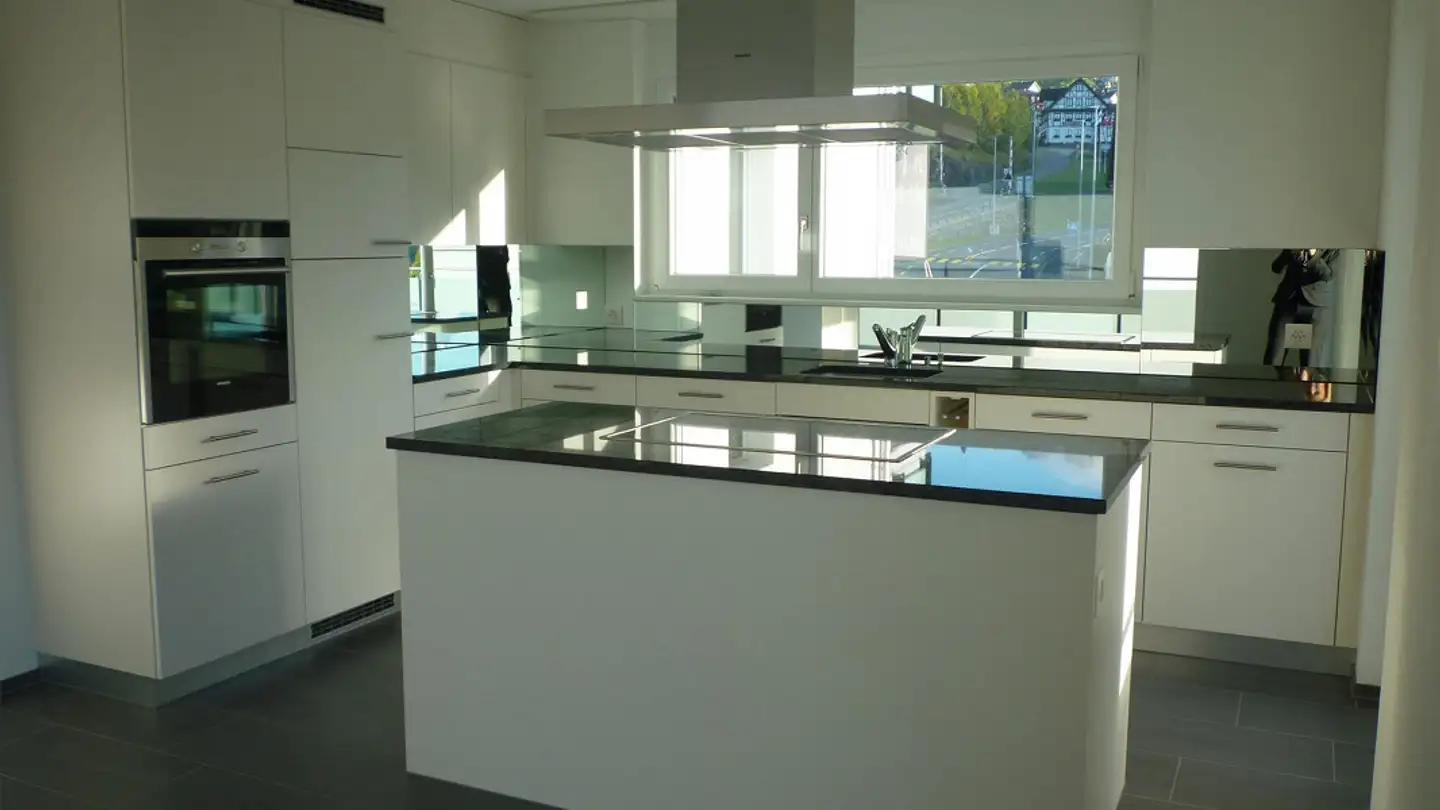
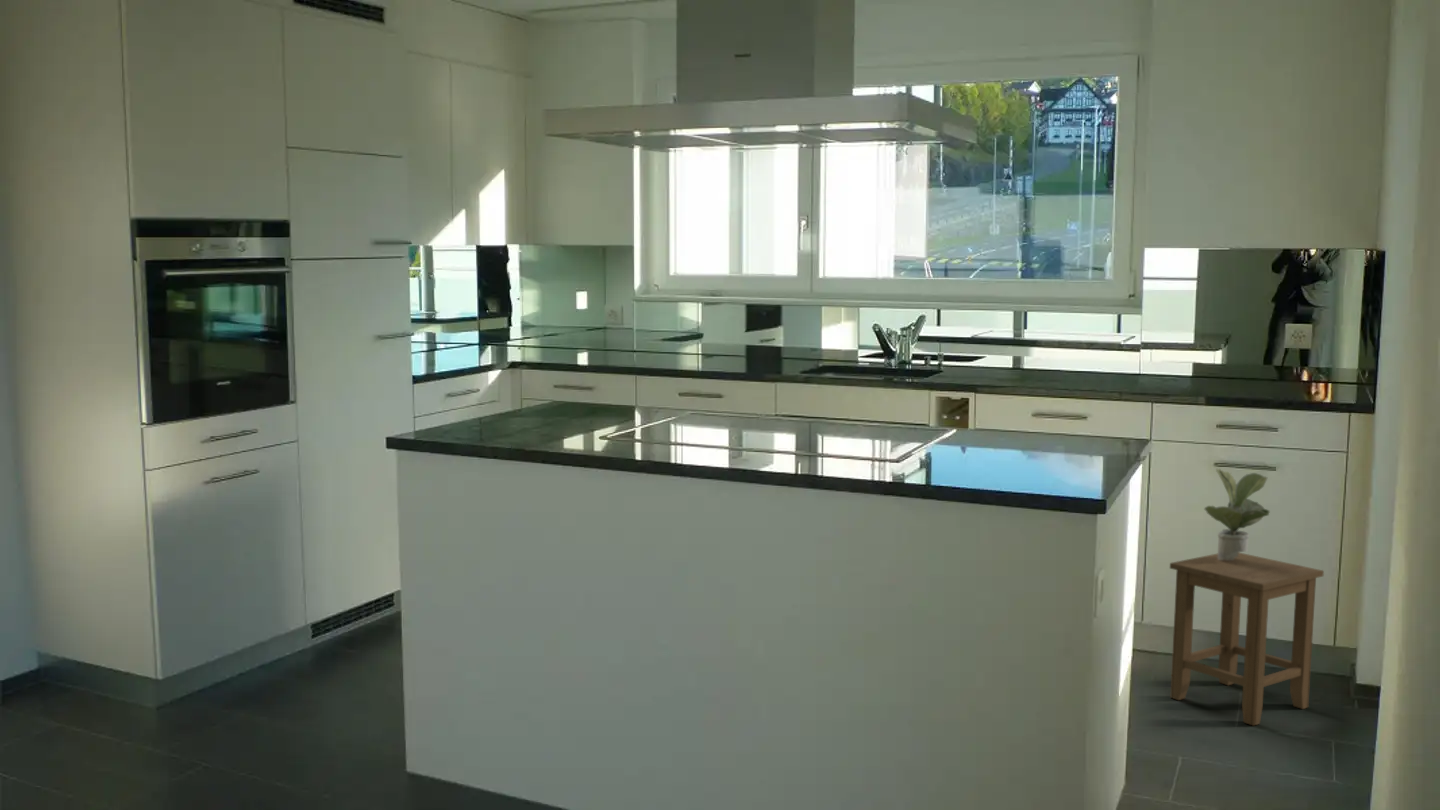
+ stool [1169,552,1325,727]
+ potted plant [1203,468,1271,561]
